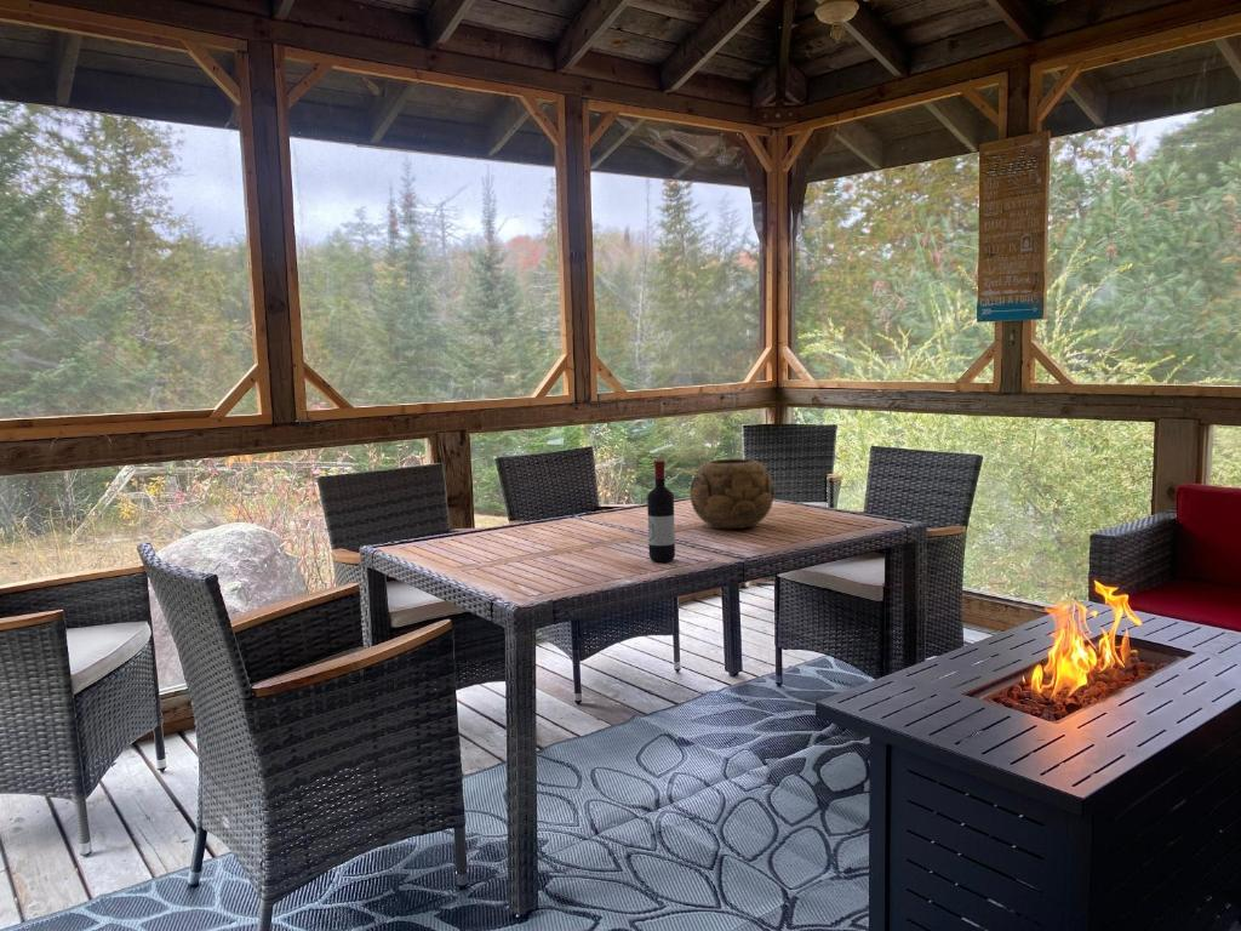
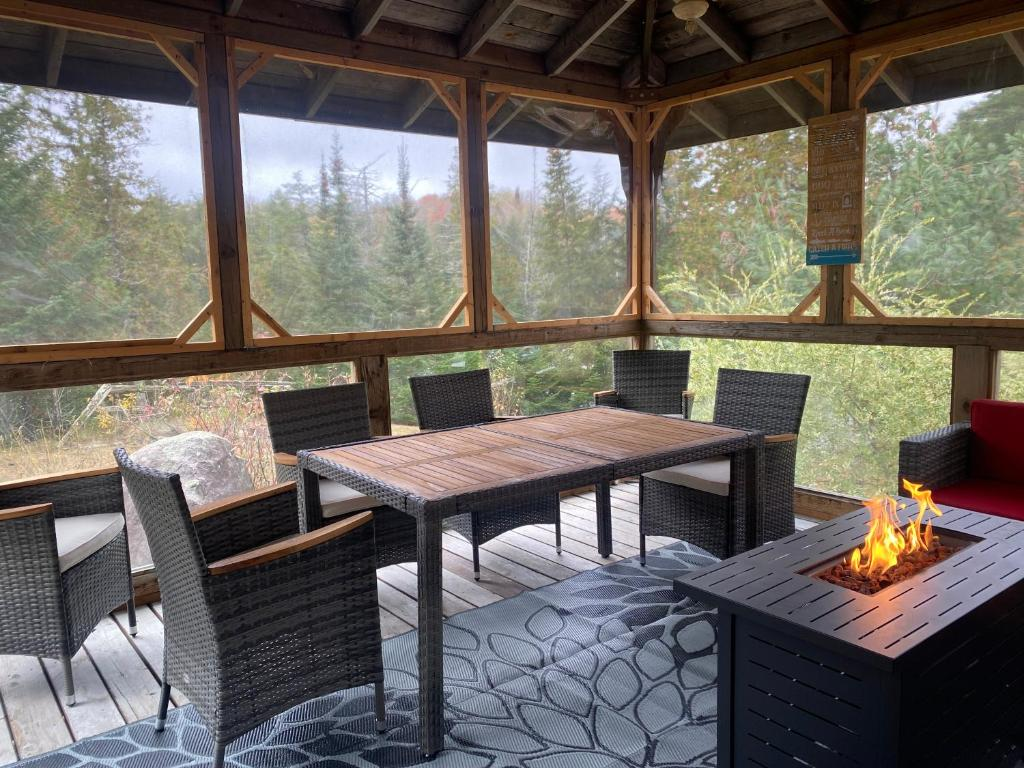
- decorative bowl [688,458,776,530]
- wine bottle [646,459,676,564]
